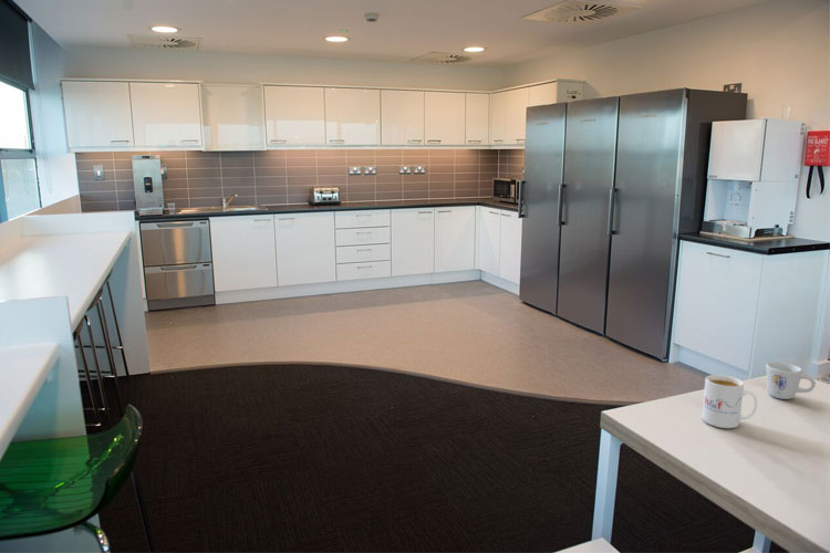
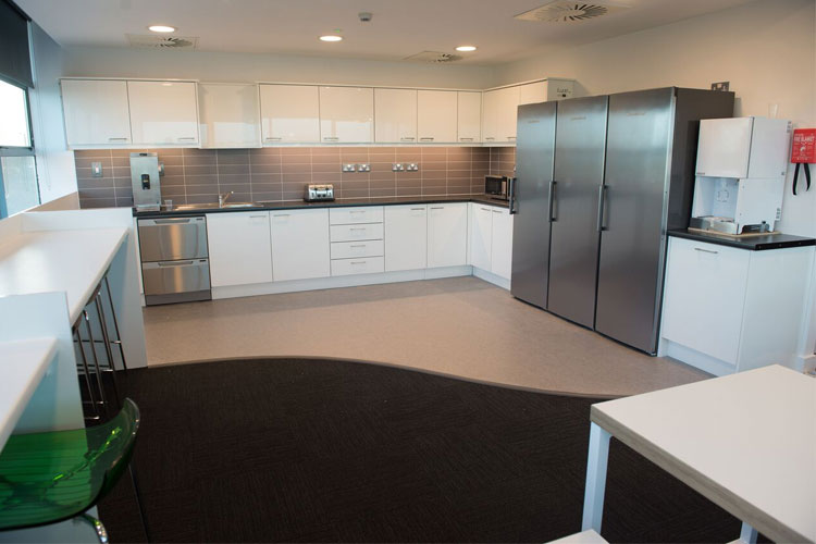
- mug [765,361,817,400]
- mug [701,374,758,429]
